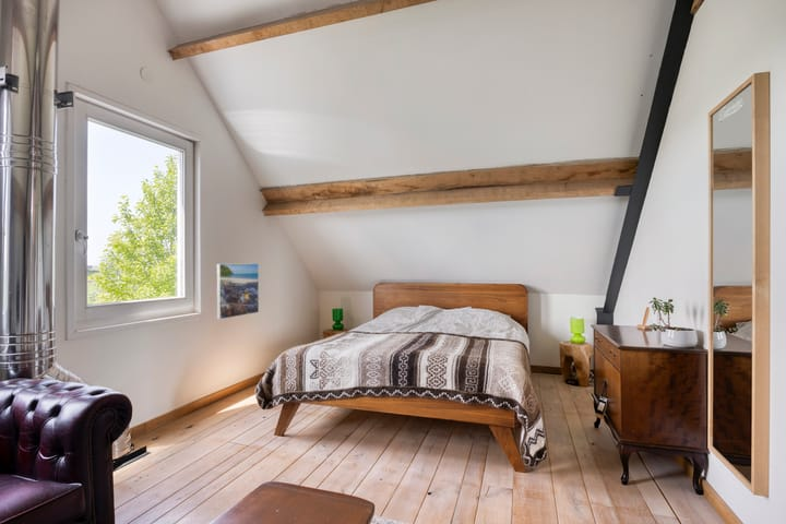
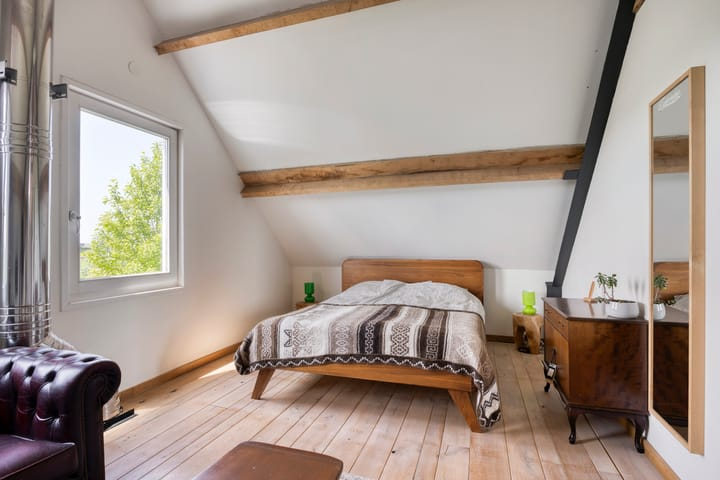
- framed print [216,262,260,321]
